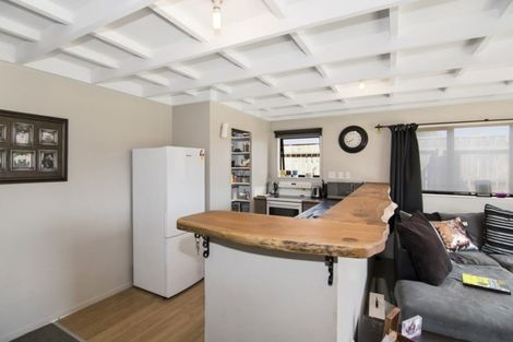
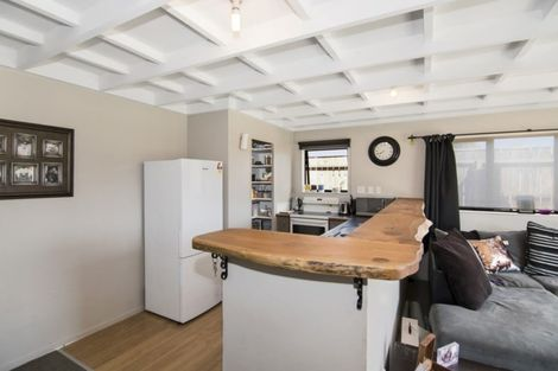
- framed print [461,272,512,296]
